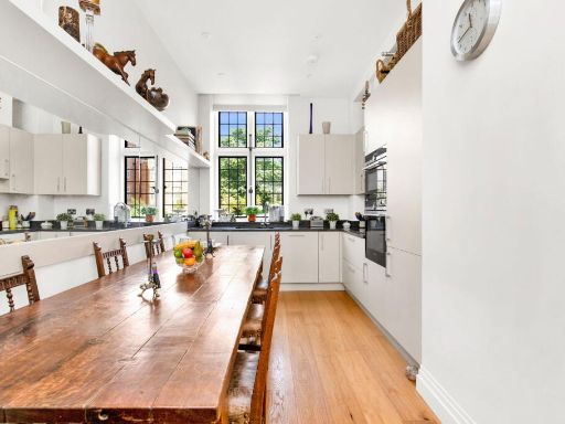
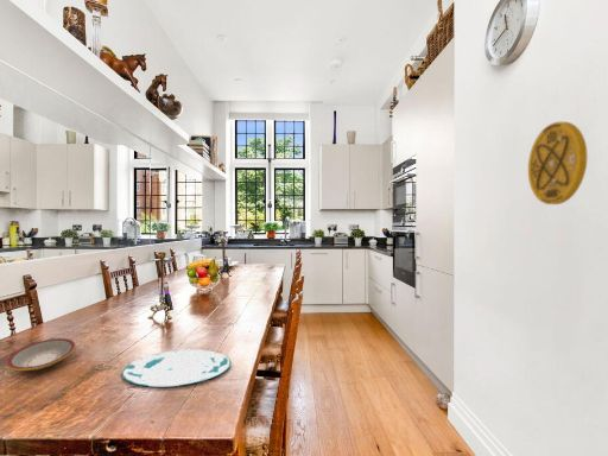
+ plate [6,337,76,372]
+ medallion [527,121,588,205]
+ plate [121,348,232,387]
